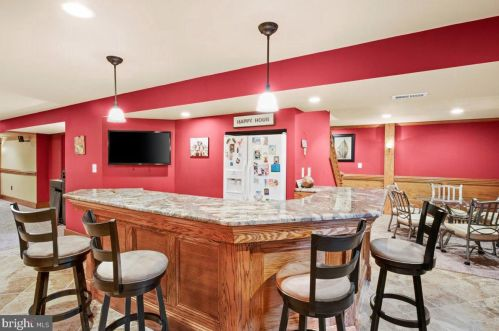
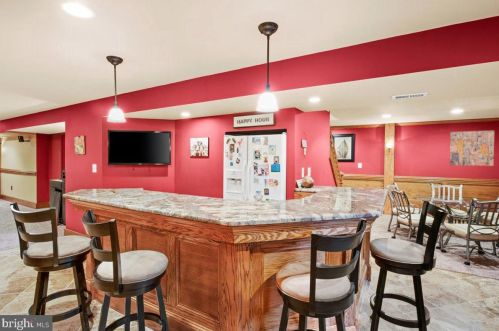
+ wall art [449,130,495,167]
